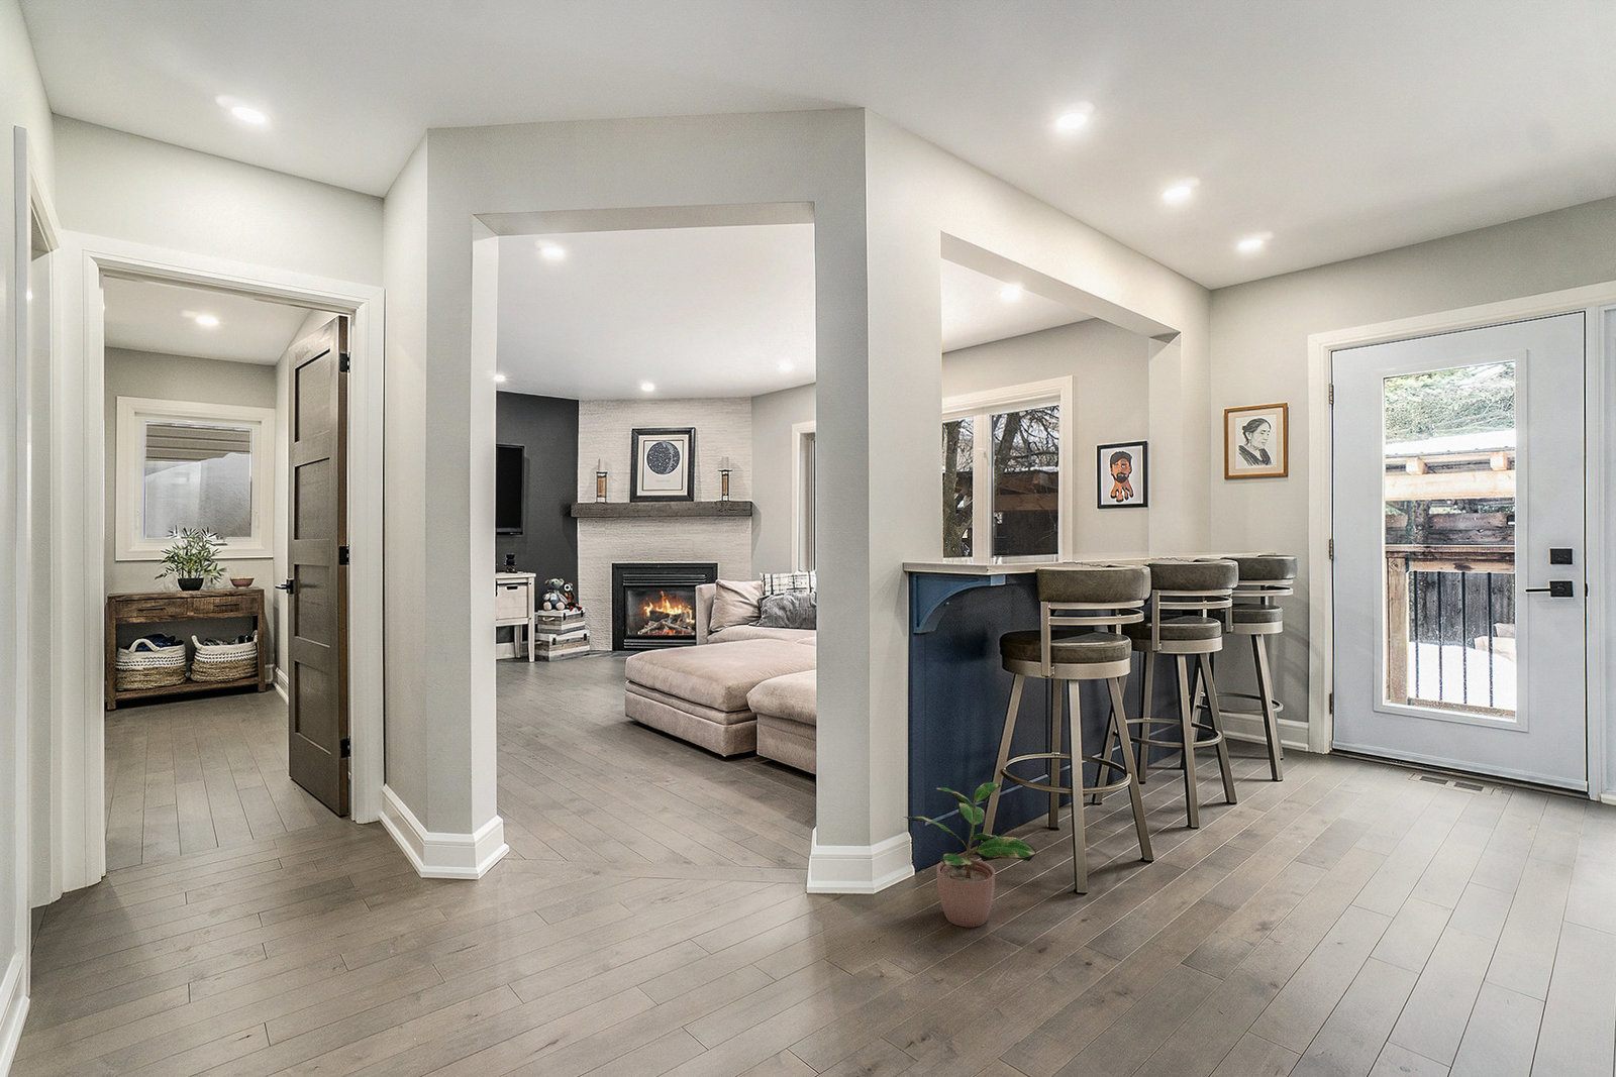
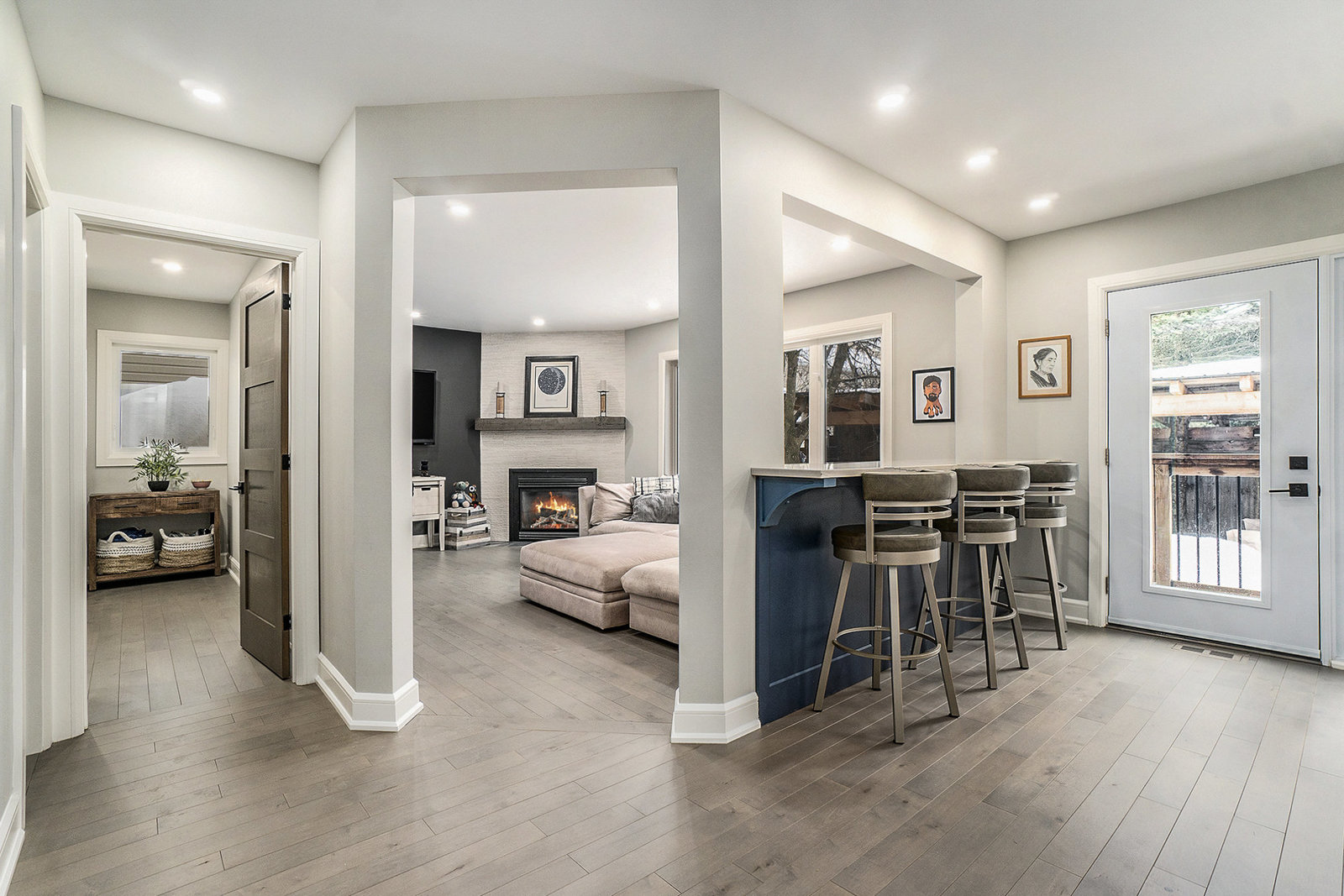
- potted plant [903,781,1038,929]
